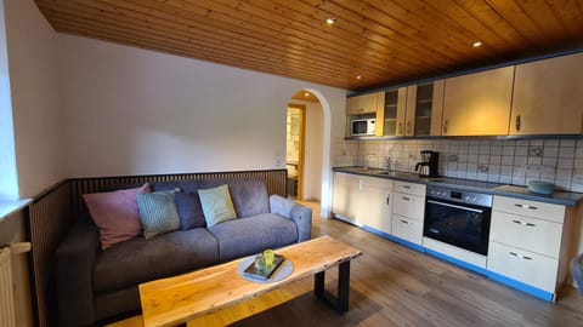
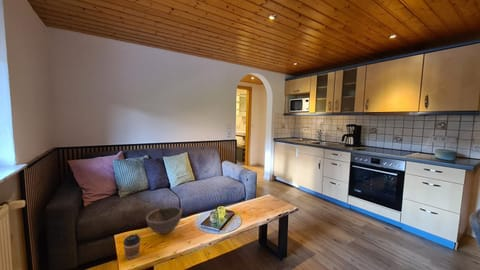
+ coffee cup [122,233,142,260]
+ bowl [145,206,183,235]
